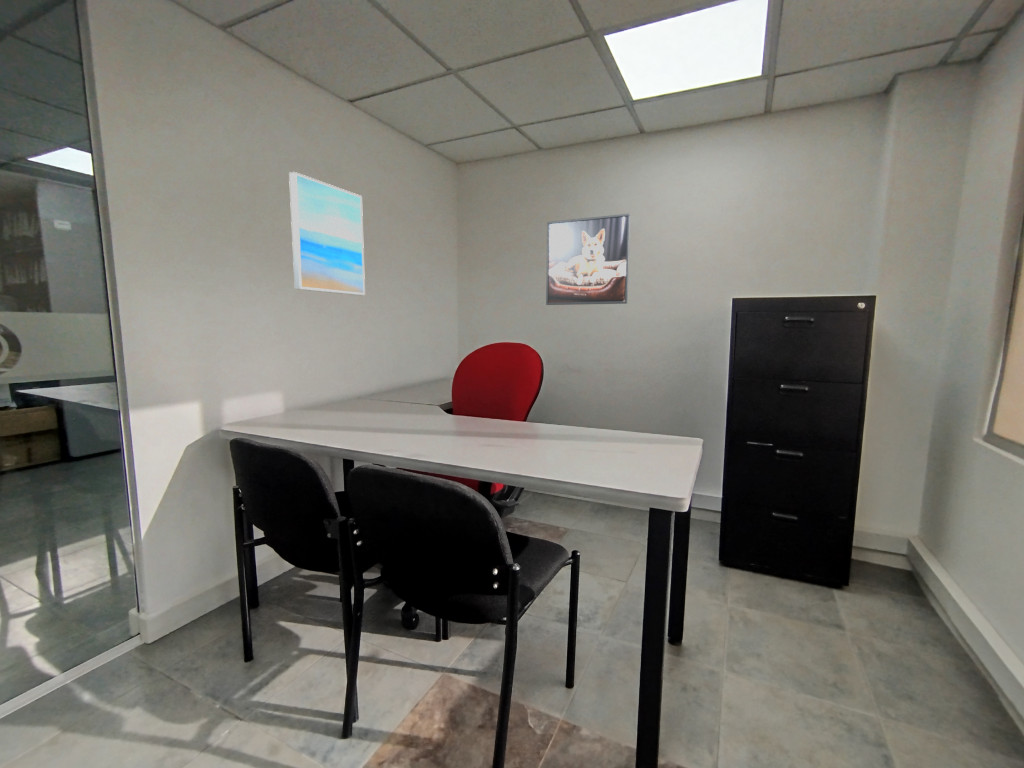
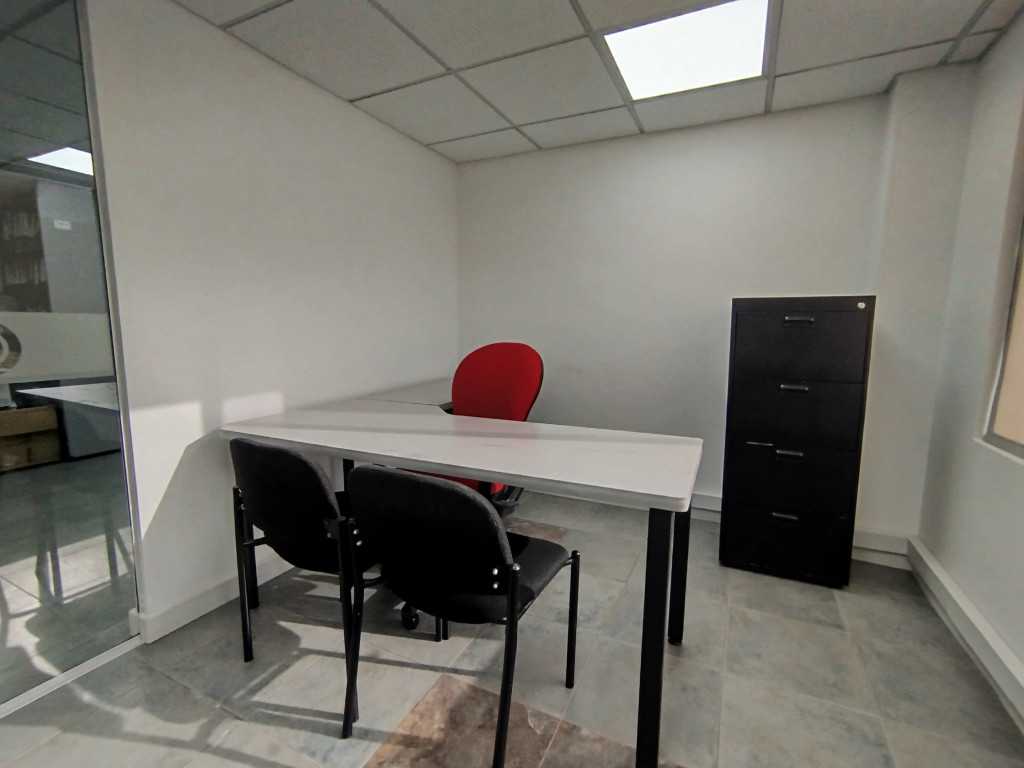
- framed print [545,213,632,306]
- wall art [288,171,366,296]
